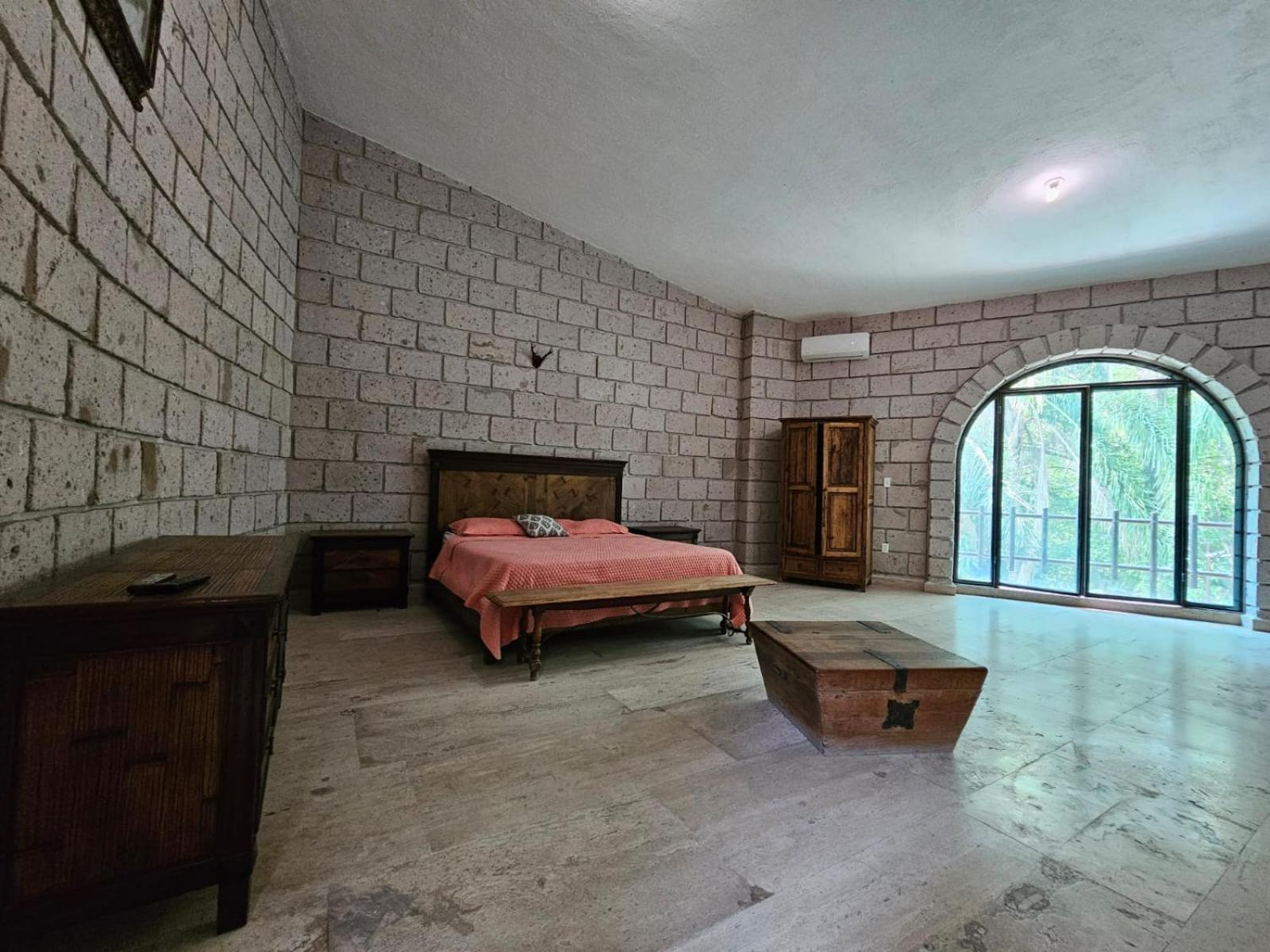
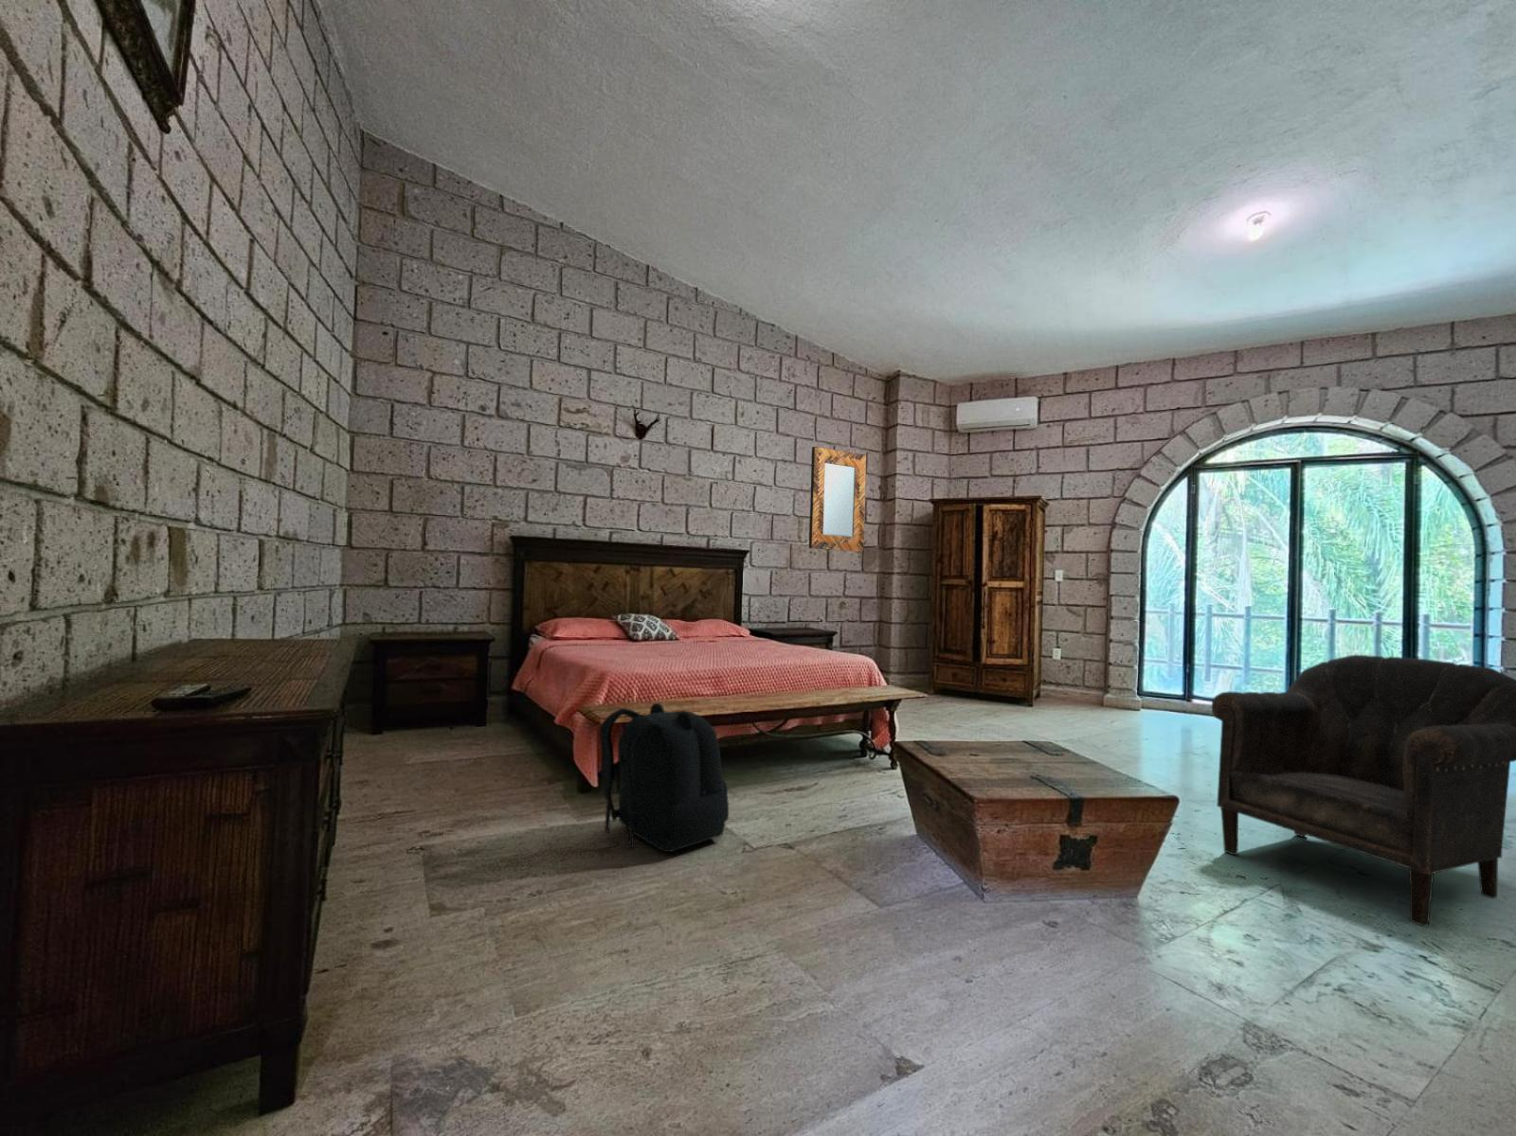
+ armchair [1210,654,1516,927]
+ backpack [599,703,729,853]
+ home mirror [808,446,867,552]
